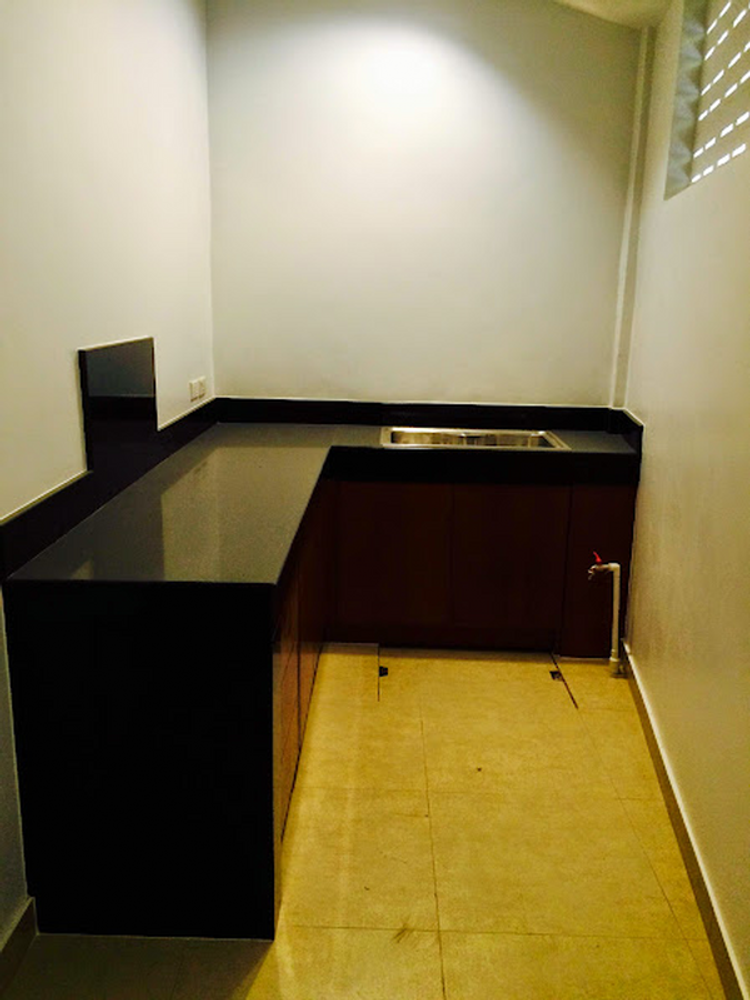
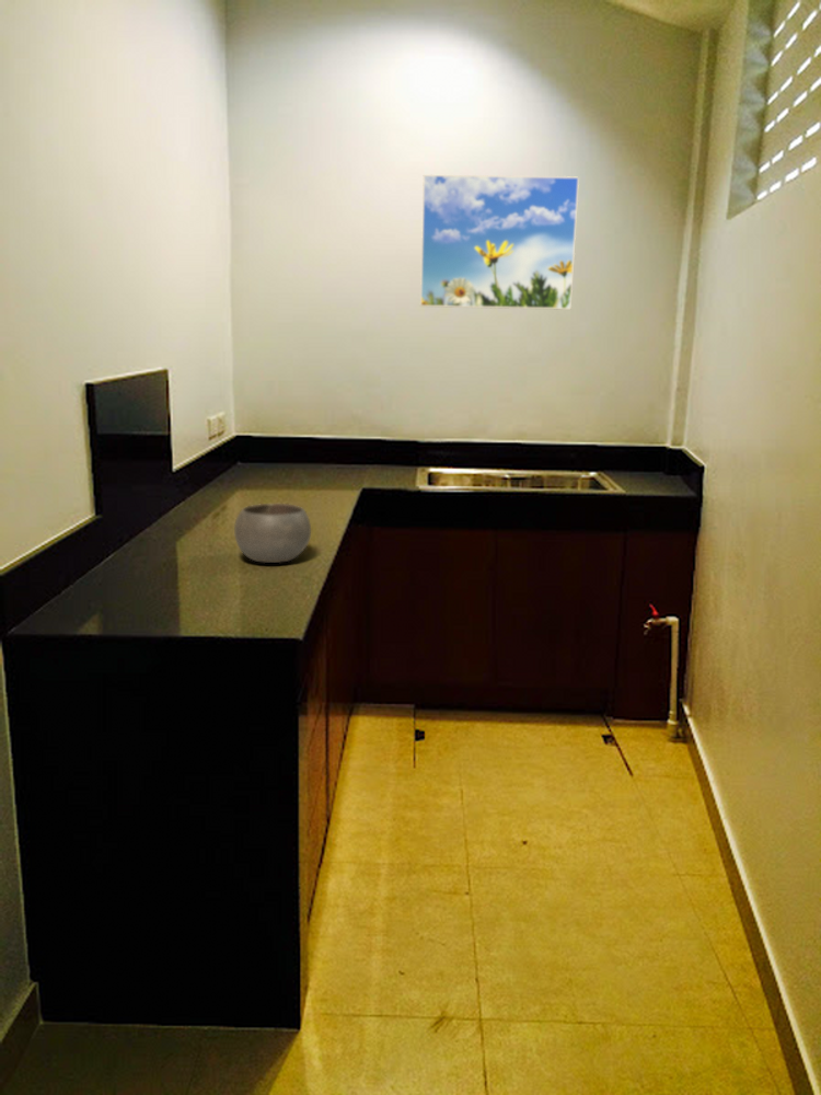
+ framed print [419,174,580,311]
+ bowl [233,503,312,564]
